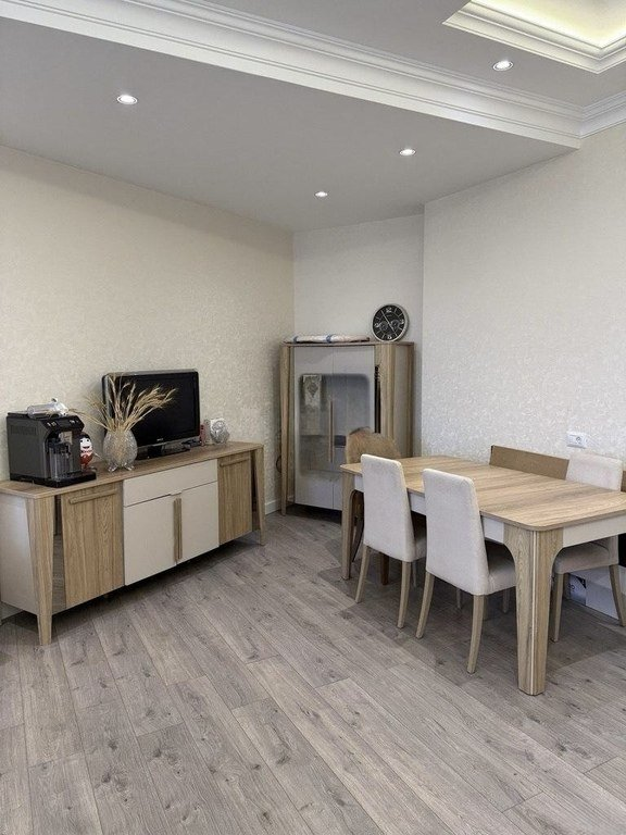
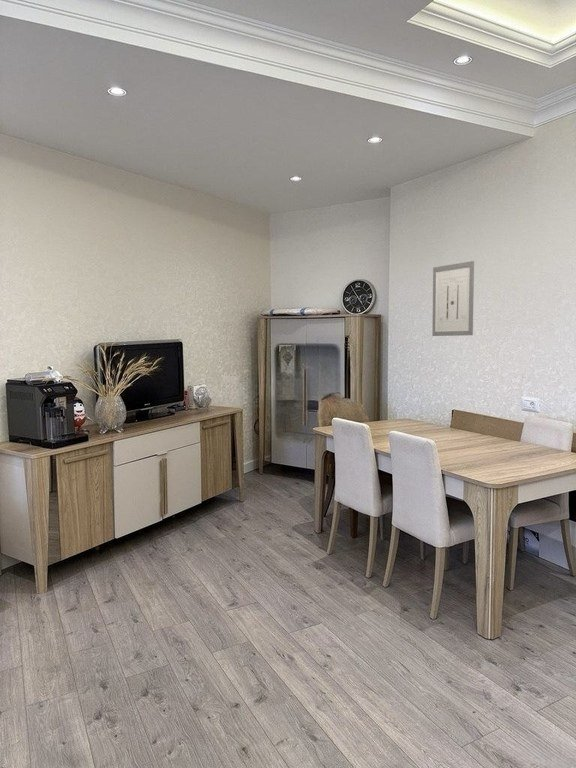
+ wall art [431,260,475,337]
